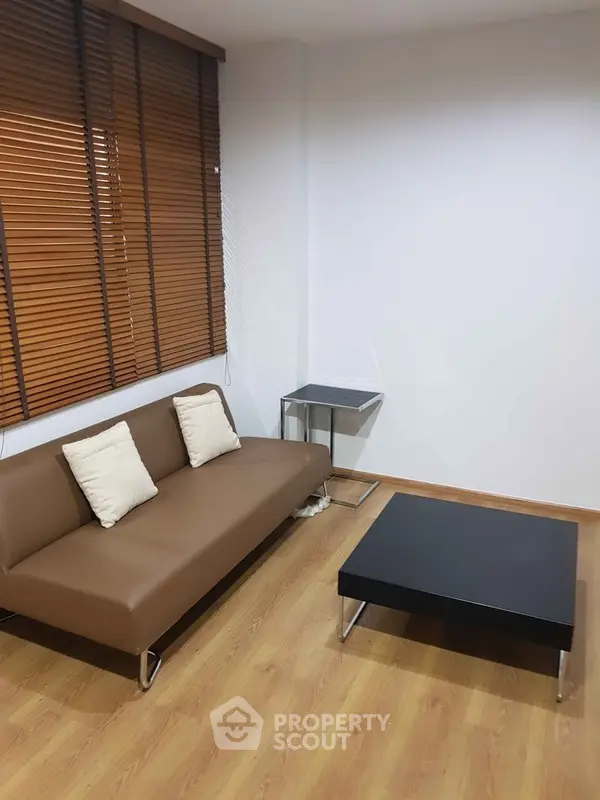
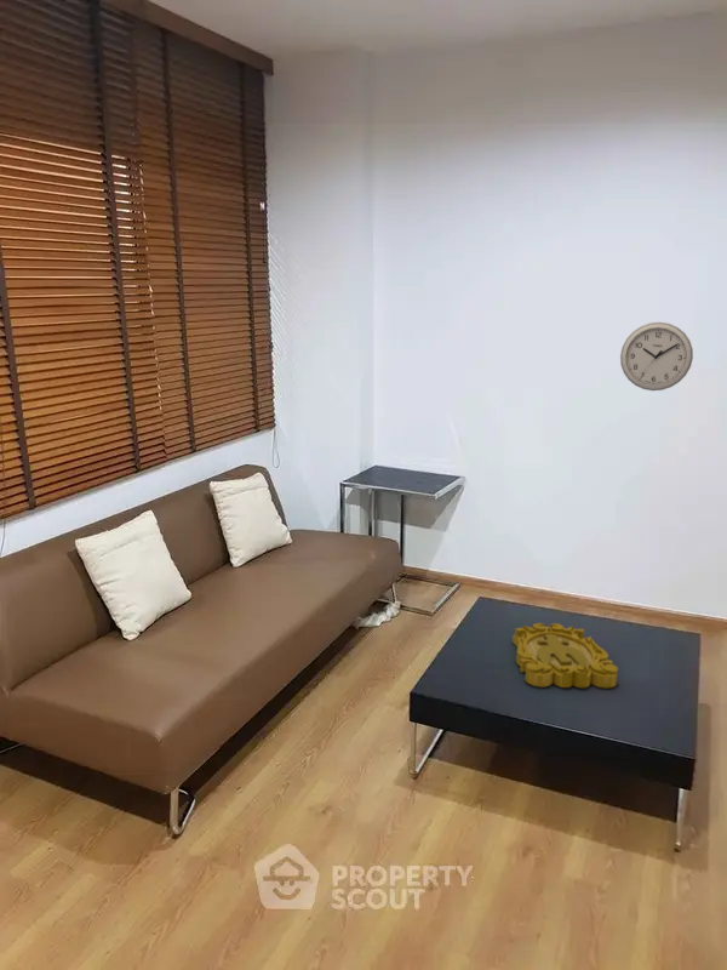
+ decorative tray [511,622,619,689]
+ wall clock [619,321,694,392]
